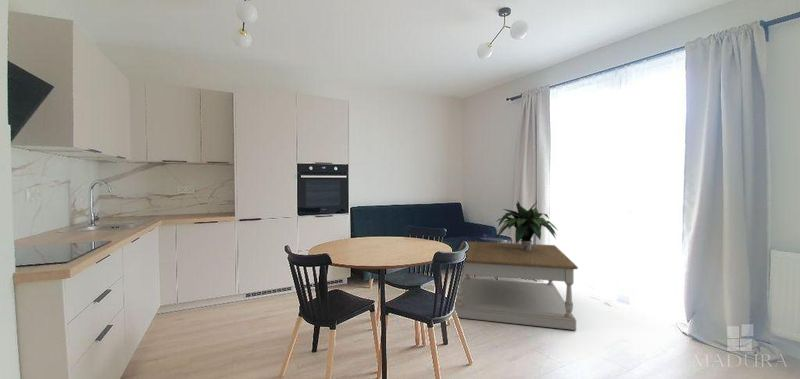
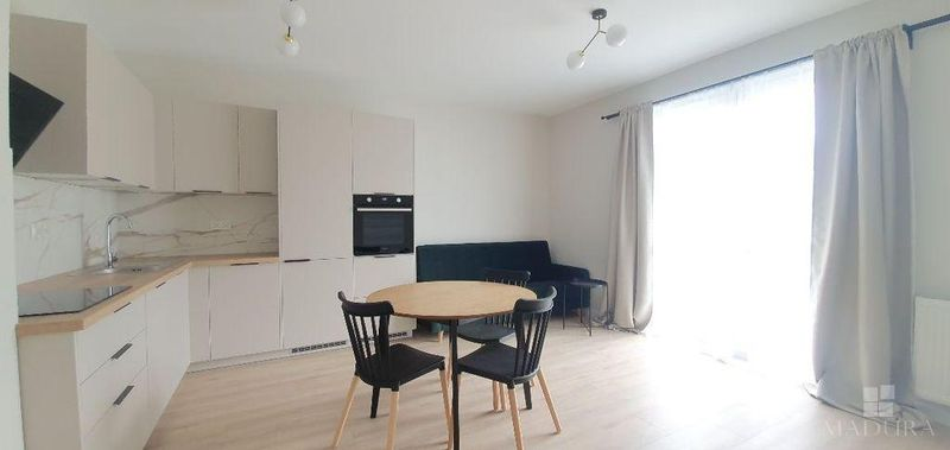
- potted plant [495,200,558,250]
- coffee table [454,240,579,331]
